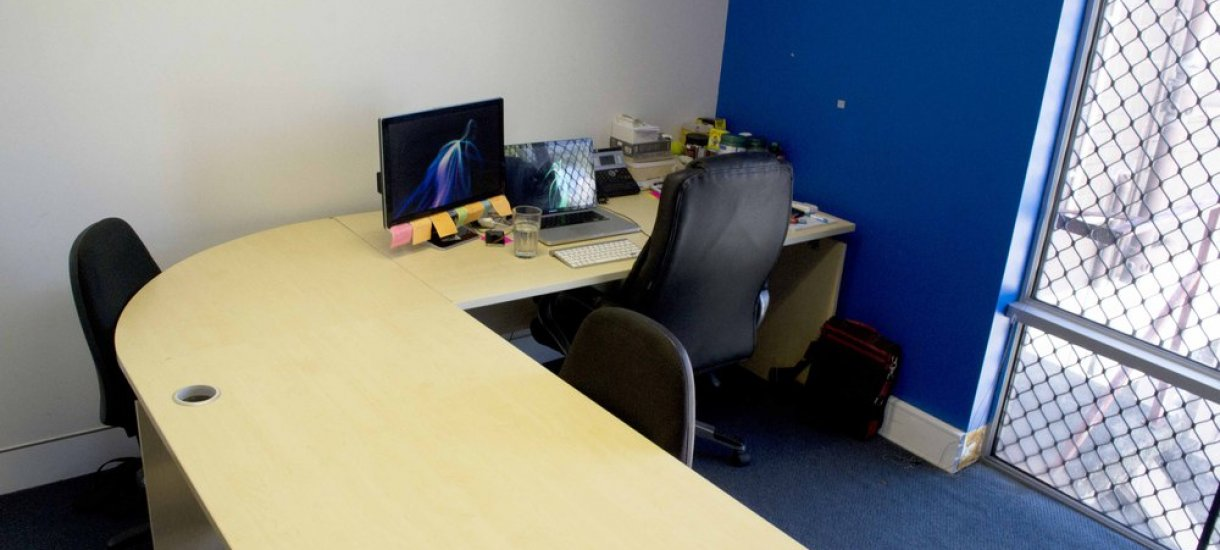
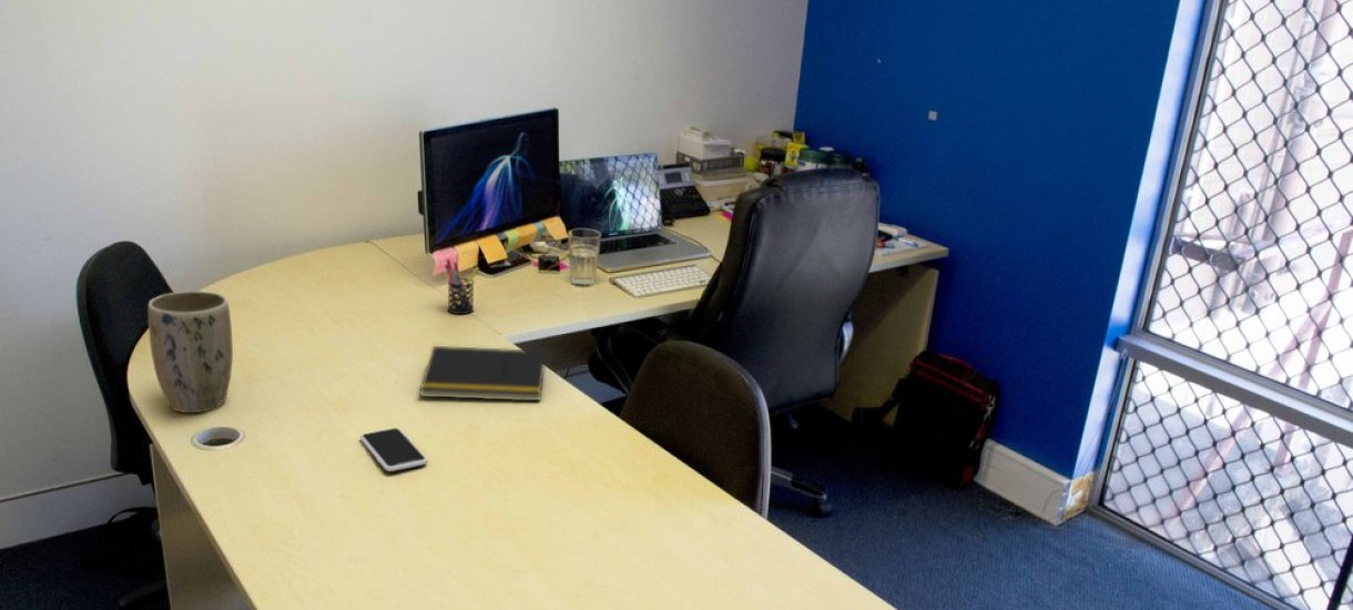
+ notepad [419,345,547,401]
+ plant pot [146,289,234,414]
+ smartphone [359,427,428,472]
+ pen holder [444,258,479,315]
